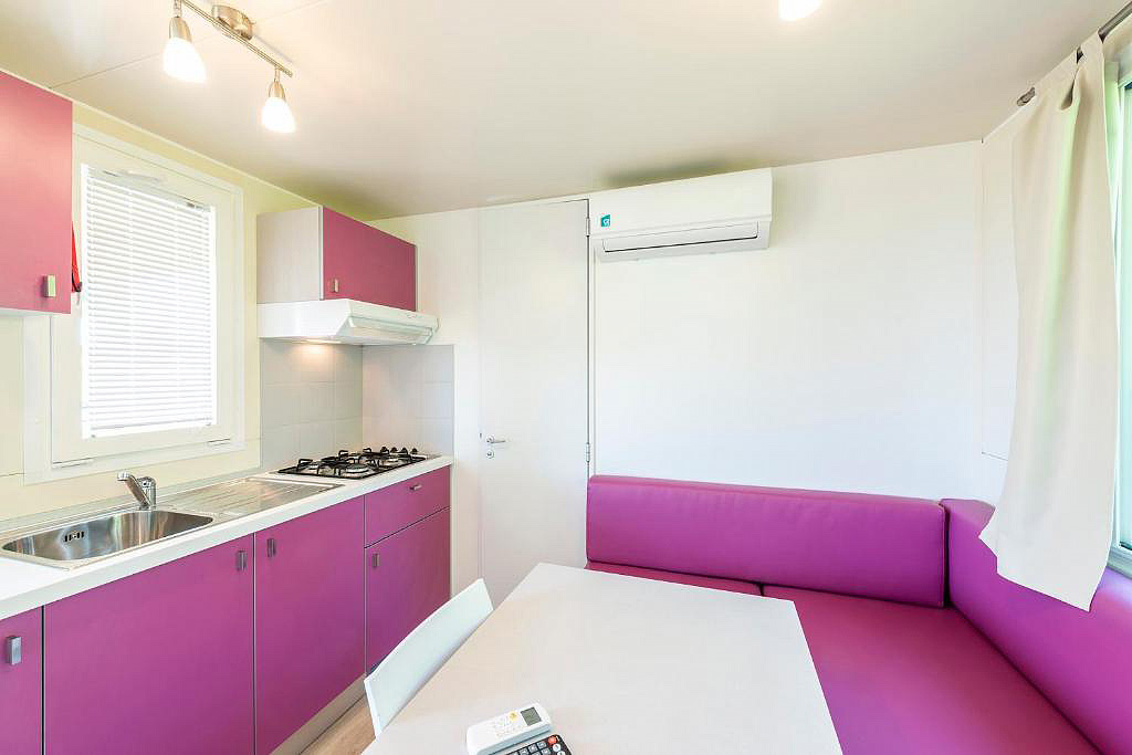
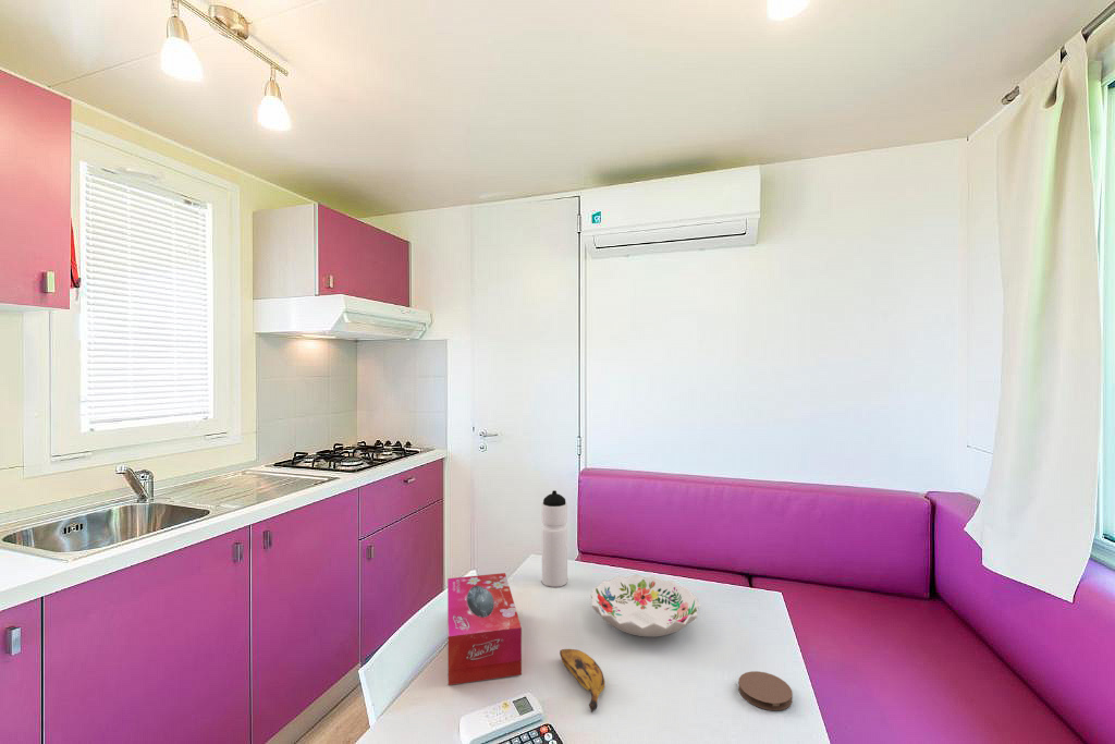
+ water bottle [541,489,568,588]
+ decorative bowl [589,574,701,637]
+ banana [559,648,605,713]
+ coaster [737,670,794,711]
+ tissue box [446,572,523,686]
